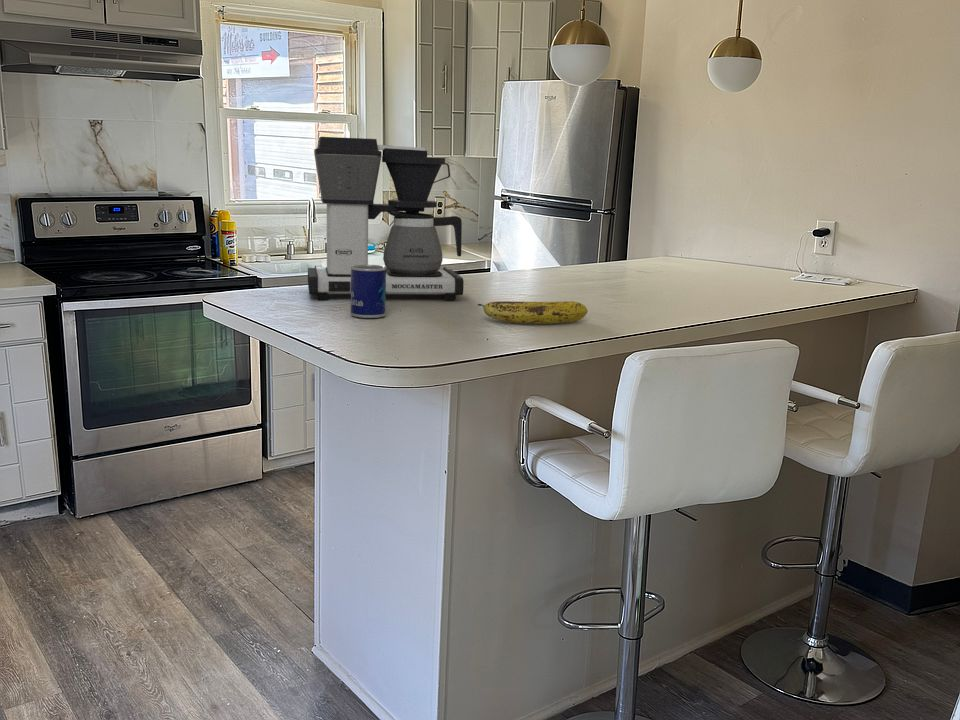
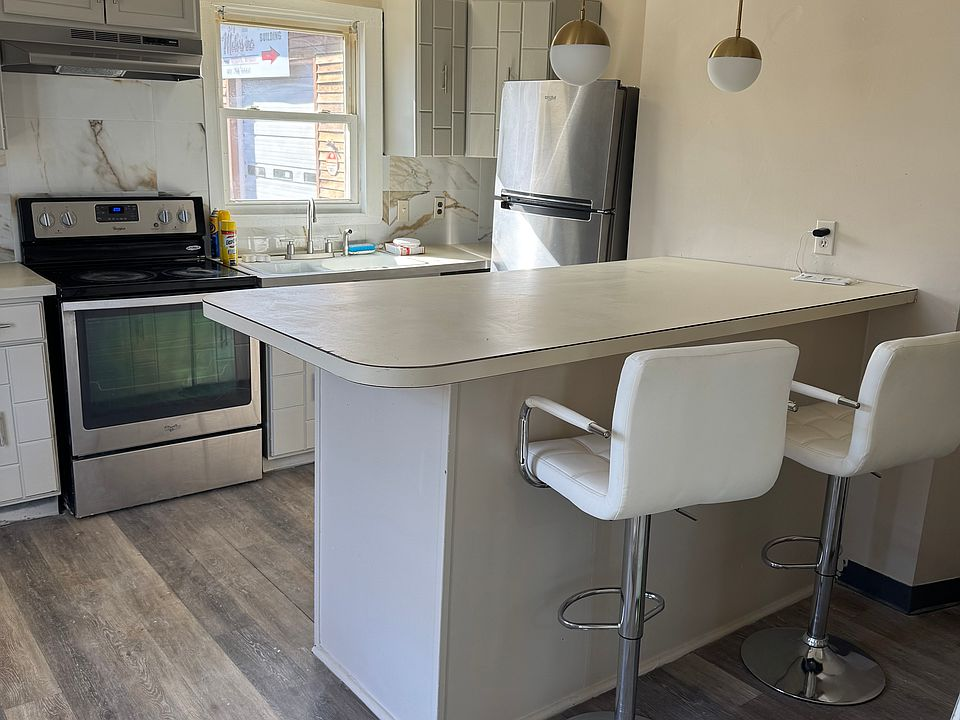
- mug [350,264,387,319]
- fruit [477,300,589,324]
- coffee maker [307,136,465,301]
